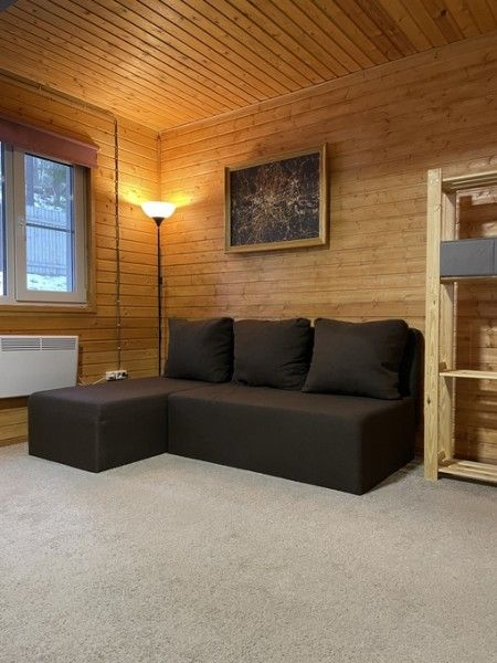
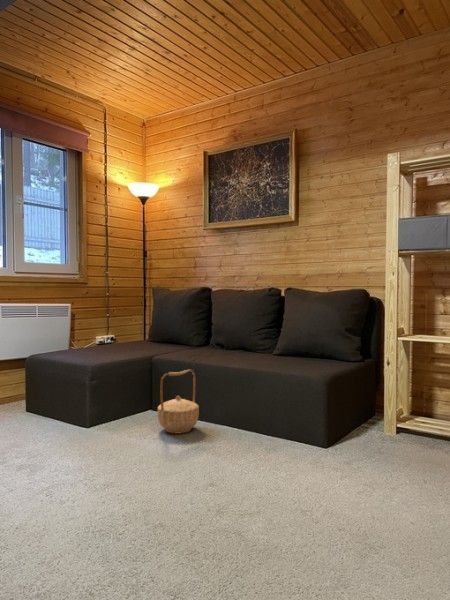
+ basket [157,368,200,435]
